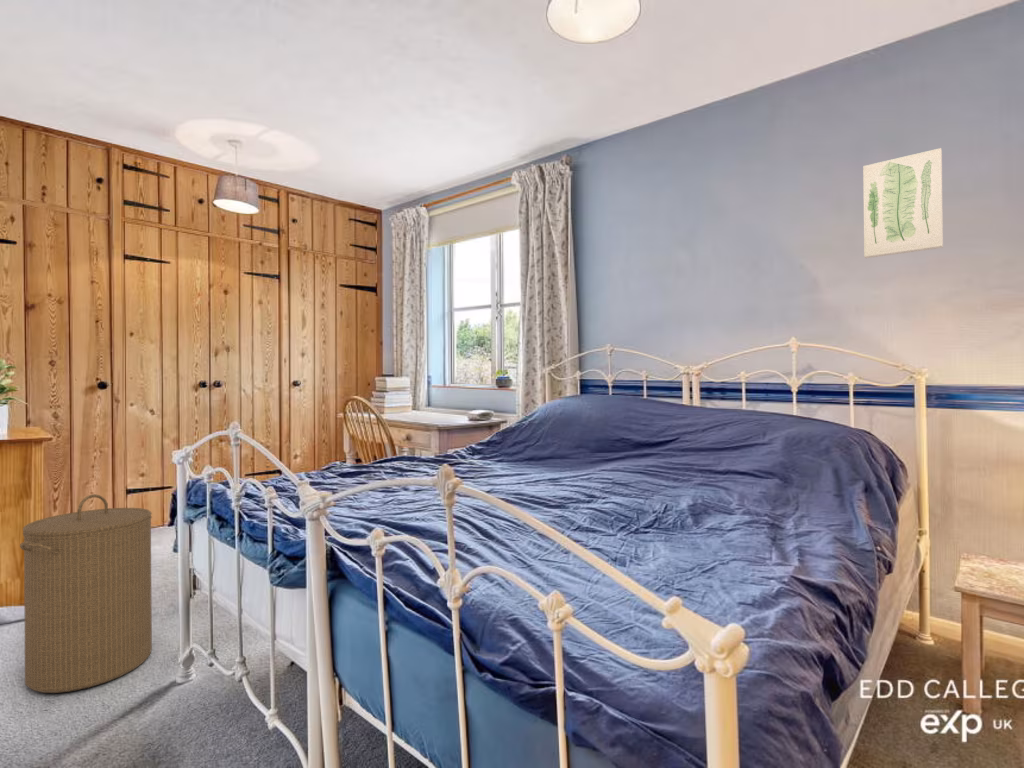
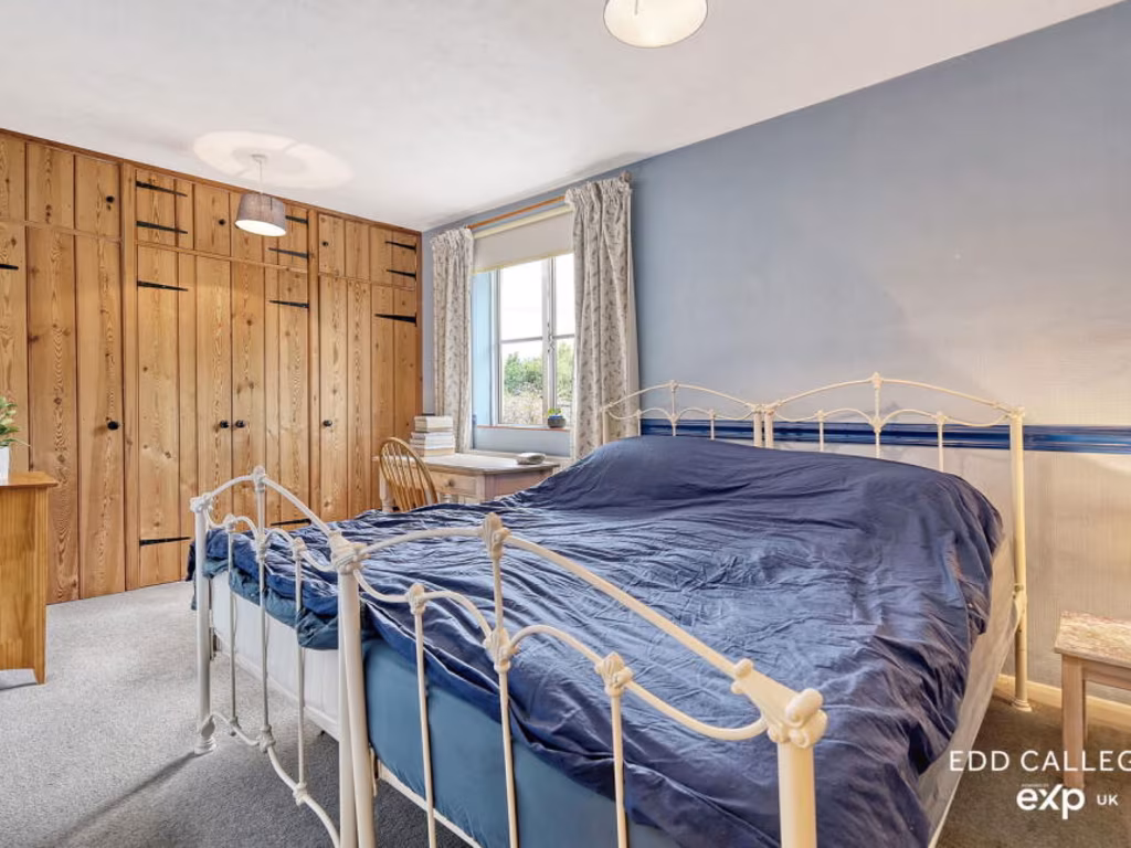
- wall art [862,147,944,259]
- laundry hamper [19,493,153,694]
